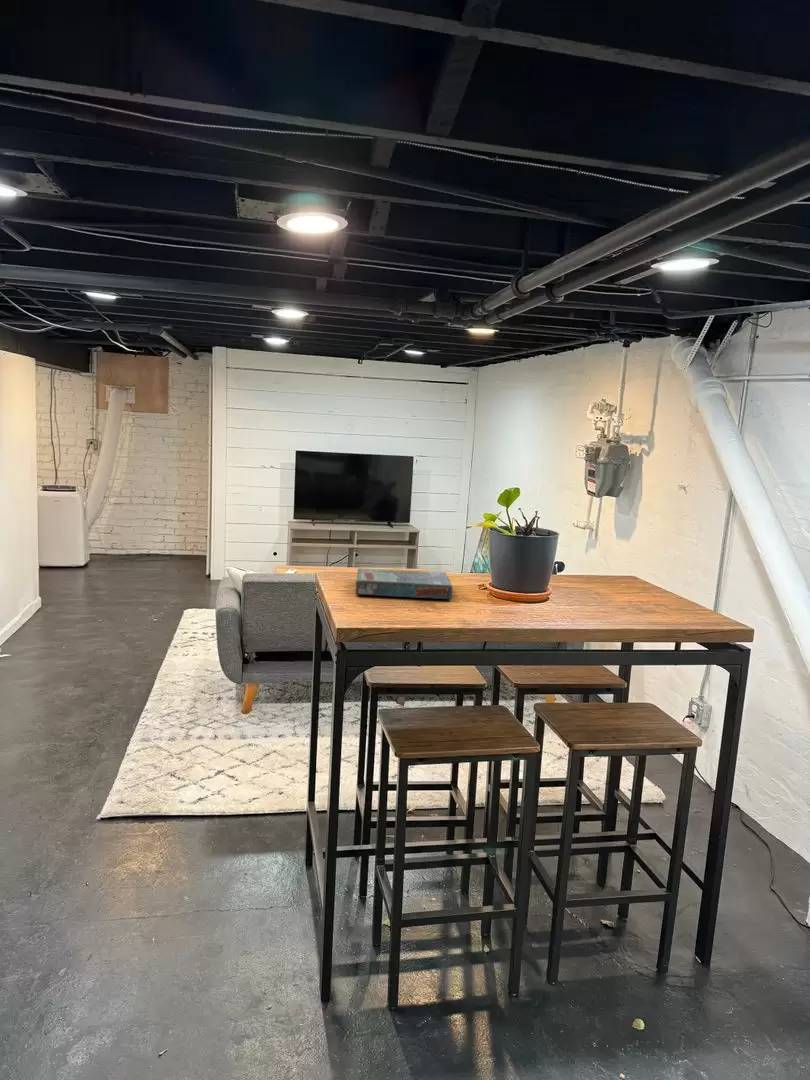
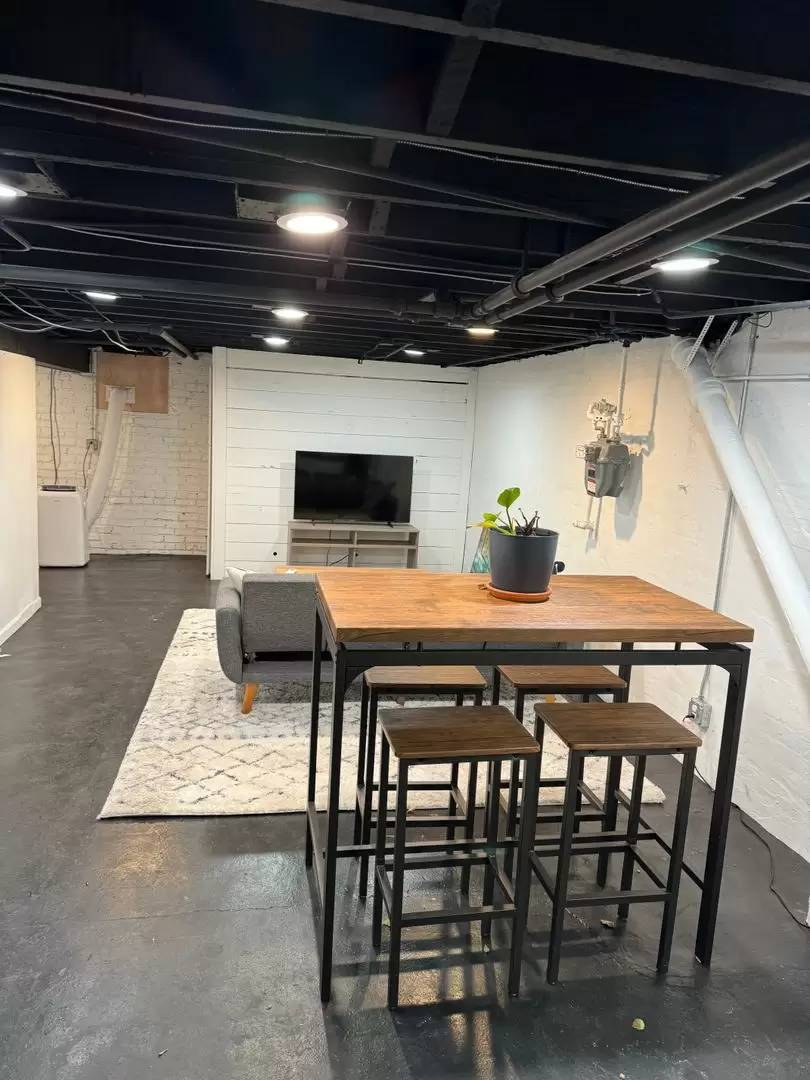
- board game [355,568,454,600]
